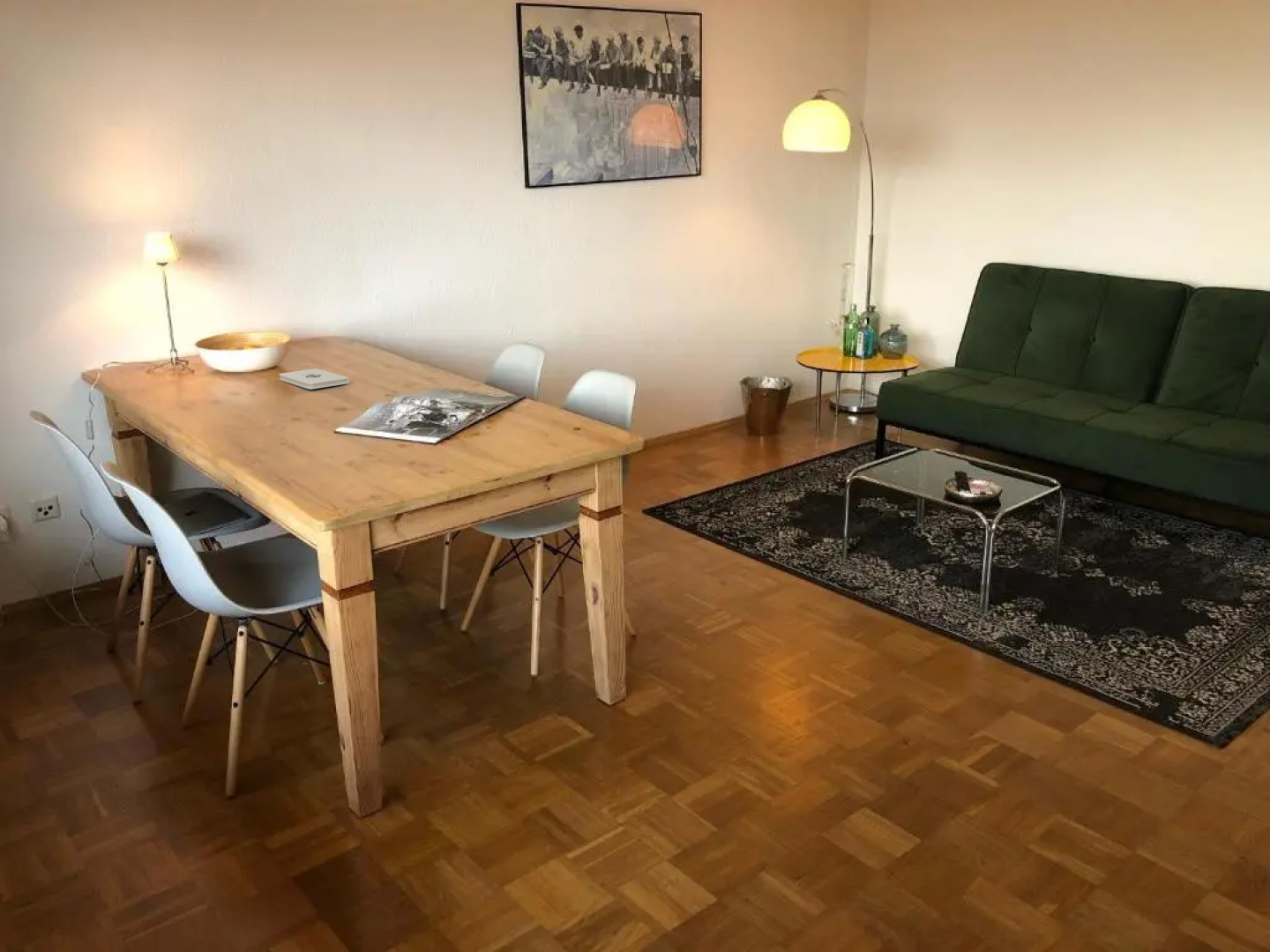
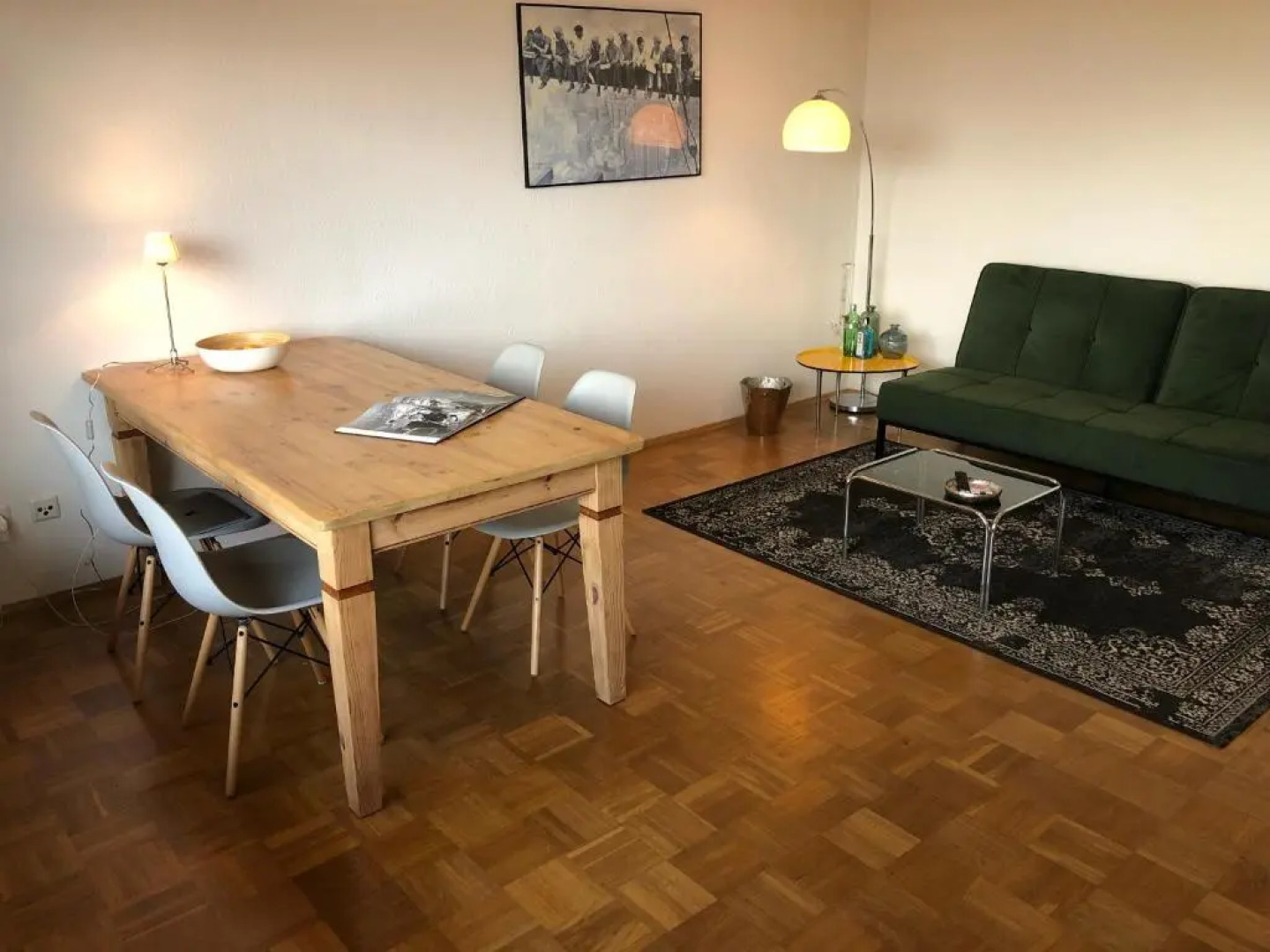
- notepad [279,368,350,390]
